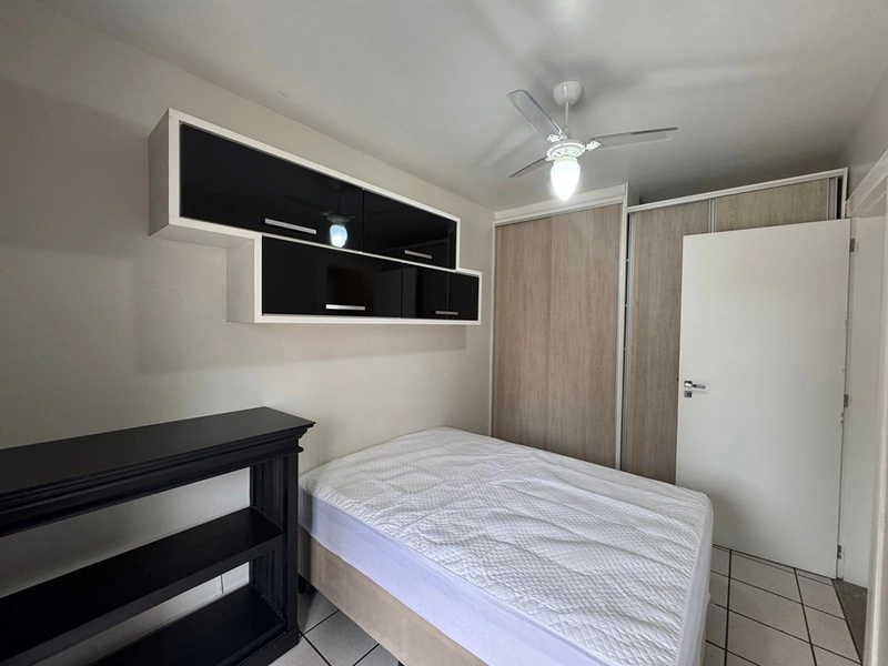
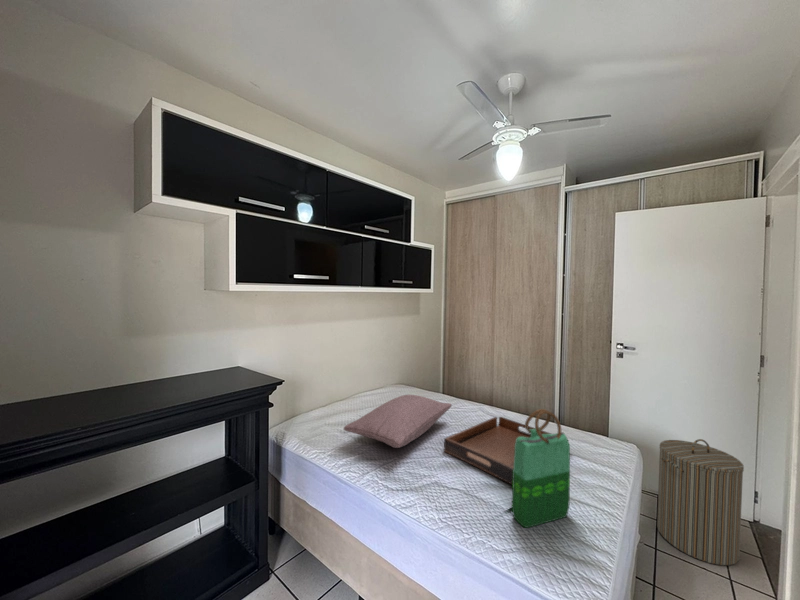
+ pillow [343,394,453,449]
+ laundry hamper [656,438,745,566]
+ tote bag [511,408,571,529]
+ serving tray [443,416,552,486]
